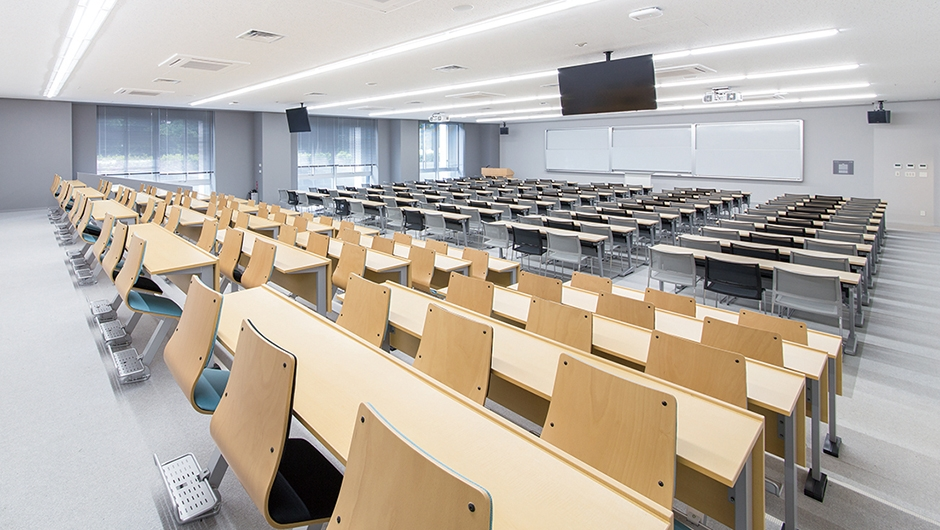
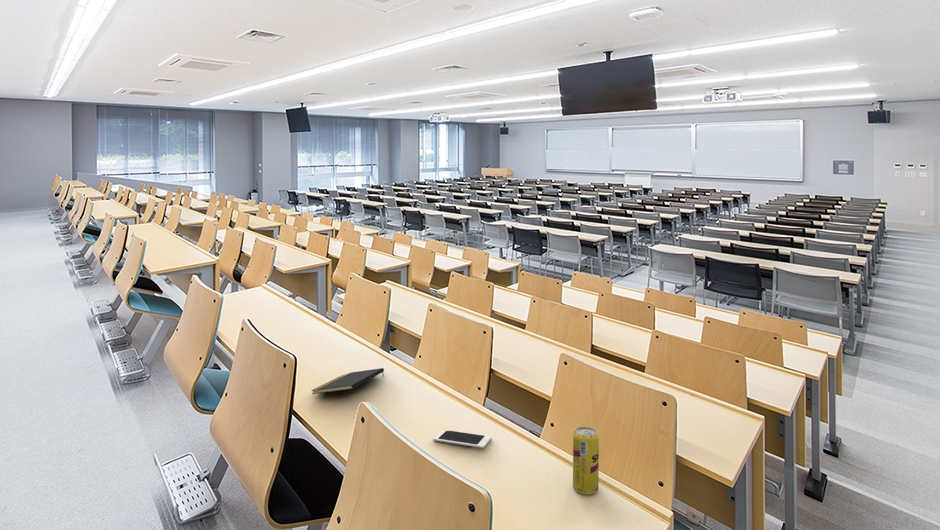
+ cell phone [432,430,493,449]
+ notepad [310,367,385,395]
+ beverage can [572,426,600,495]
